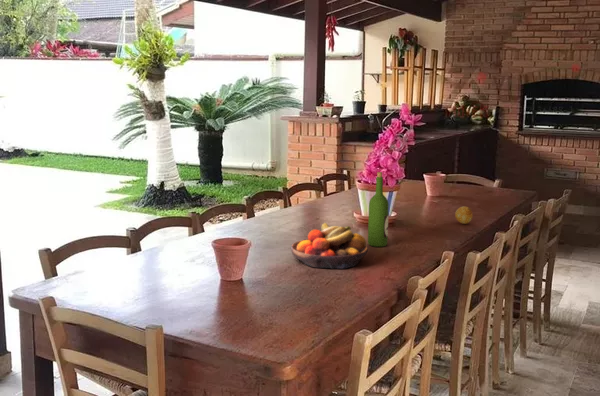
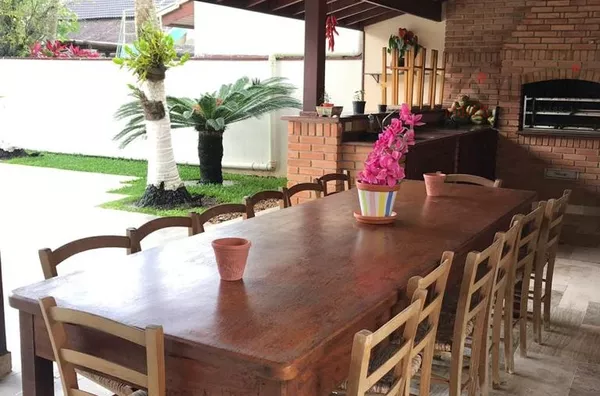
- fruit bowl [290,222,369,270]
- wine bottle [367,171,390,248]
- fruit [454,206,474,225]
